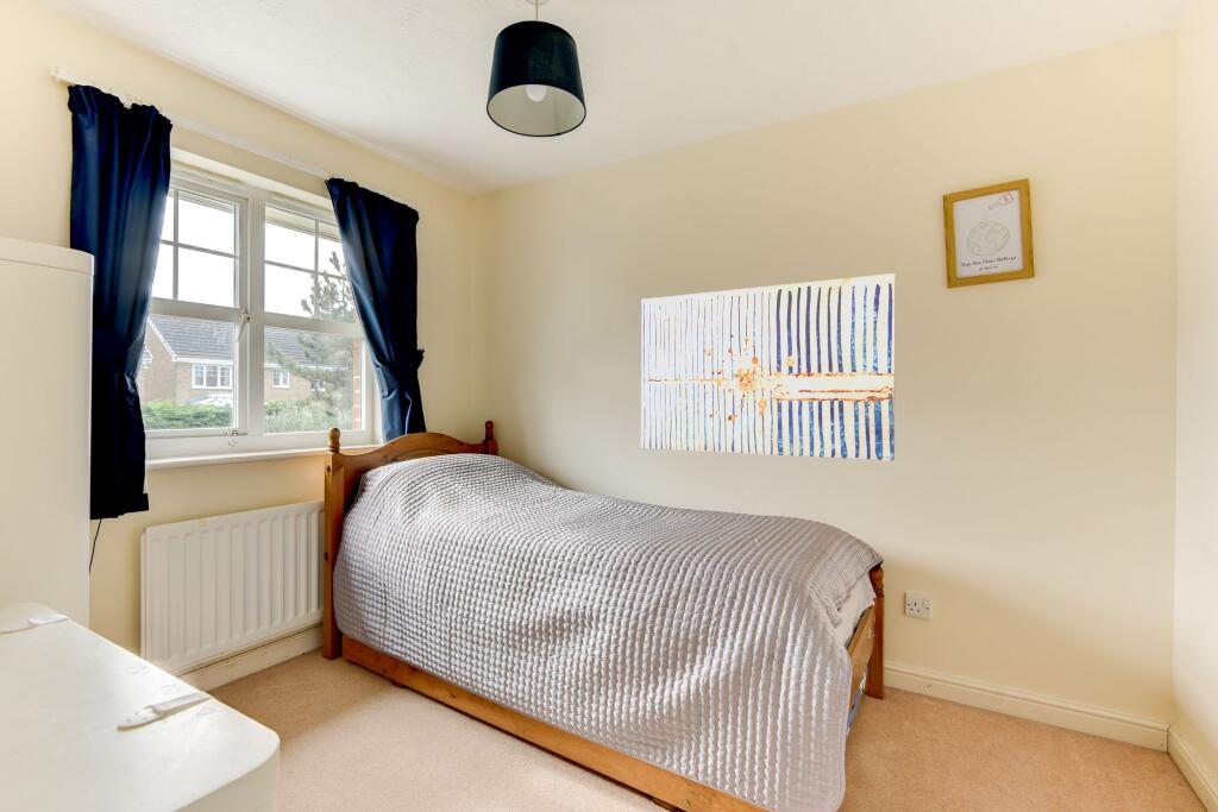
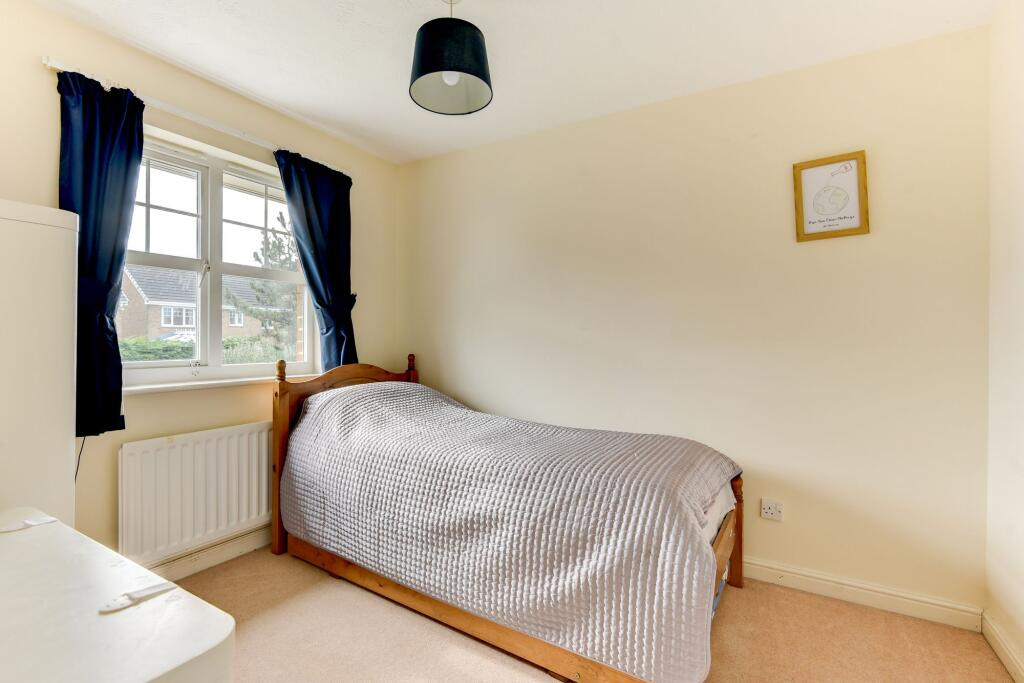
- wall art [640,272,897,462]
